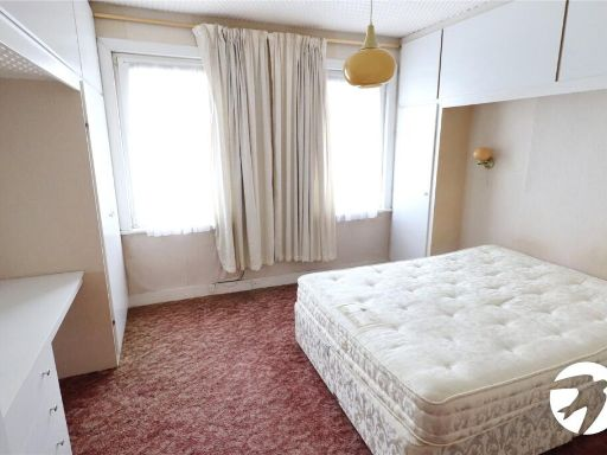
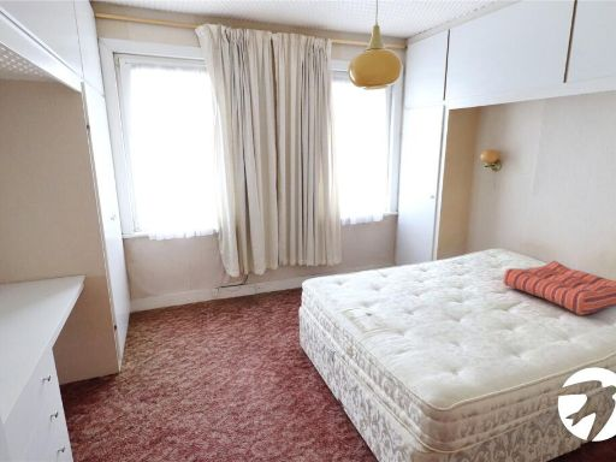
+ seat cushion [503,260,616,316]
